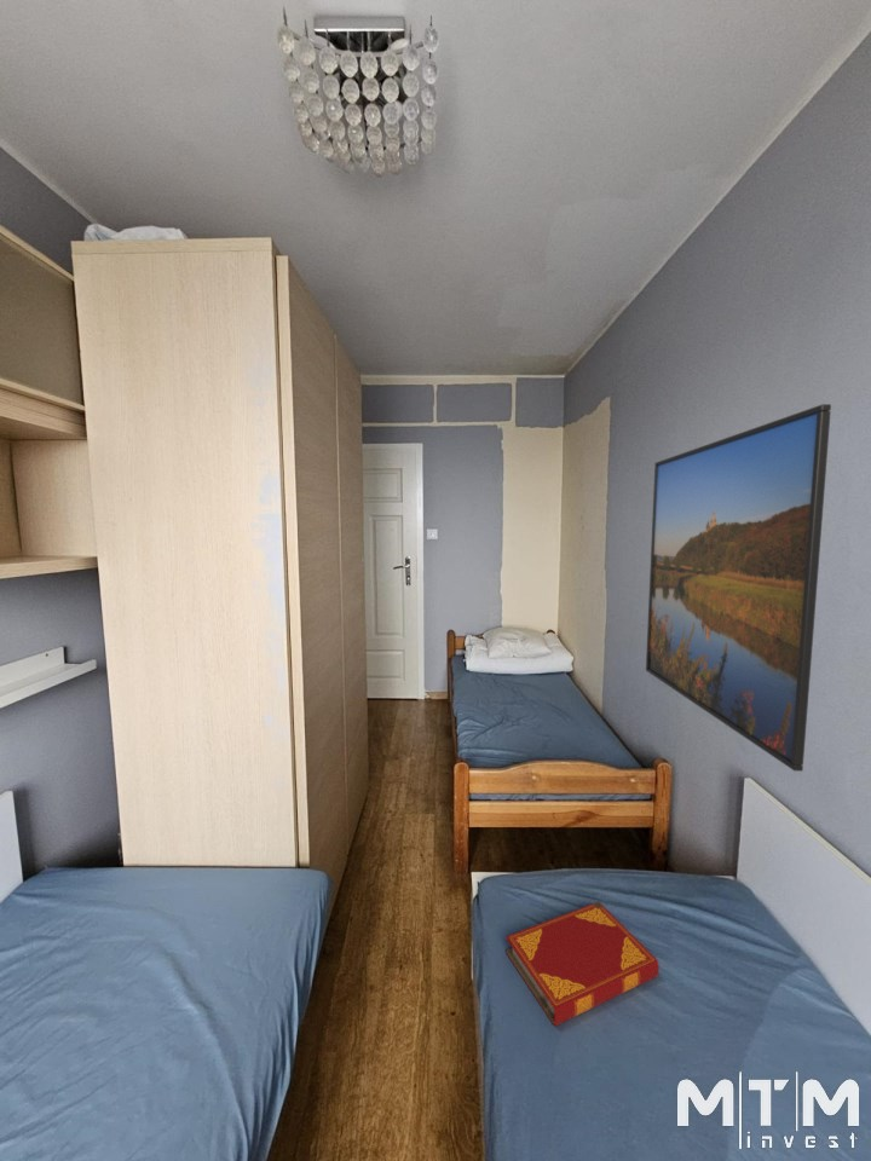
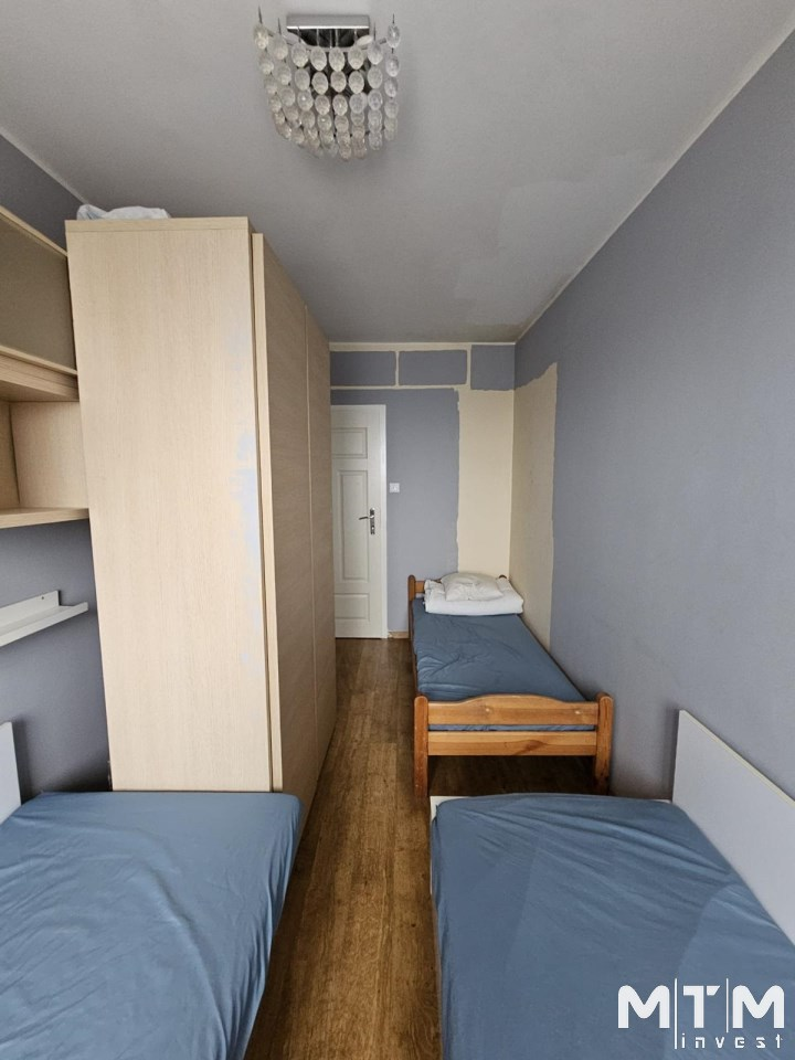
- hardback book [504,901,661,1027]
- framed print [645,403,832,773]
